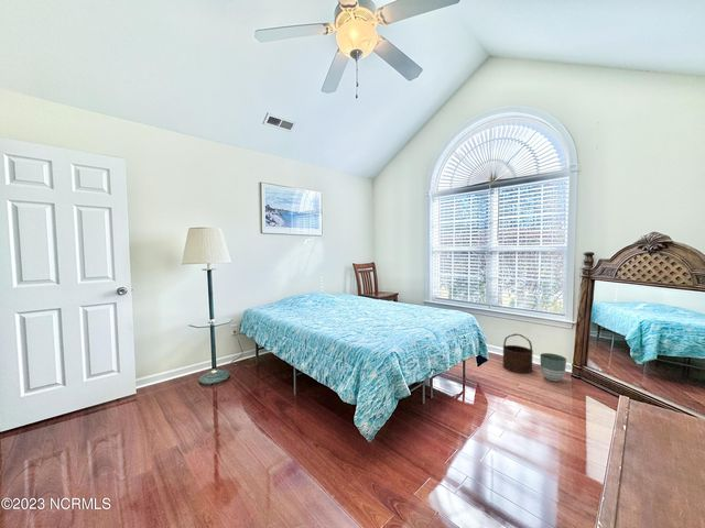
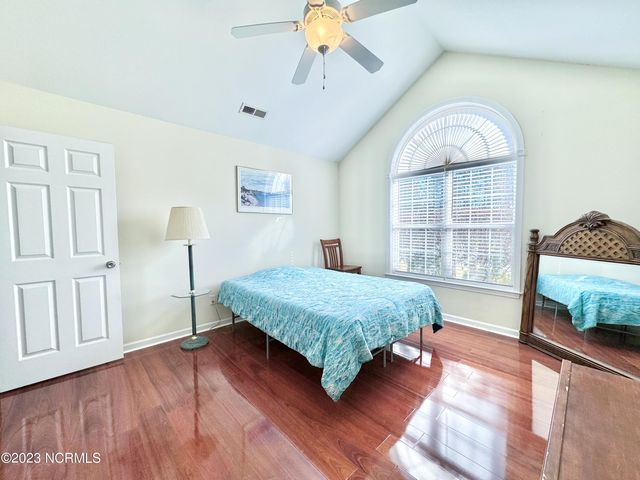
- planter [539,352,567,383]
- wooden bucket [502,332,534,374]
